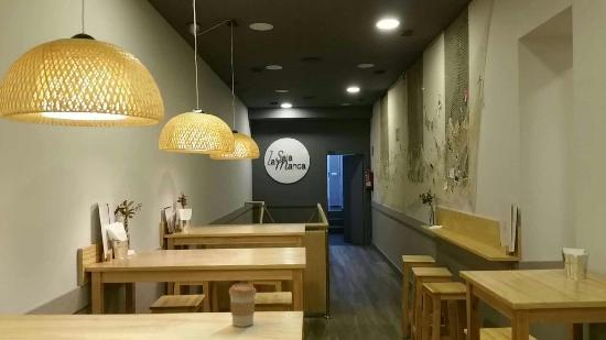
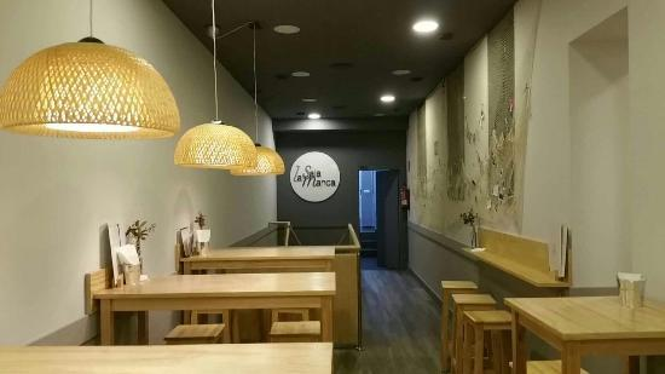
- coffee cup [228,283,258,328]
